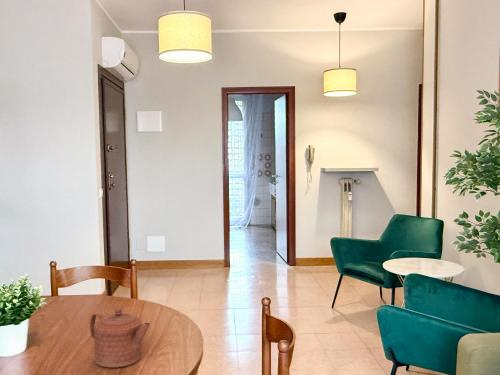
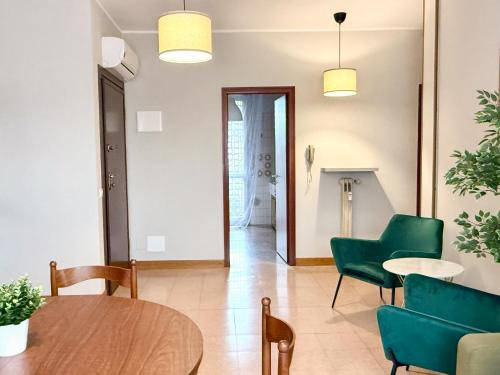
- teapot [89,306,151,368]
